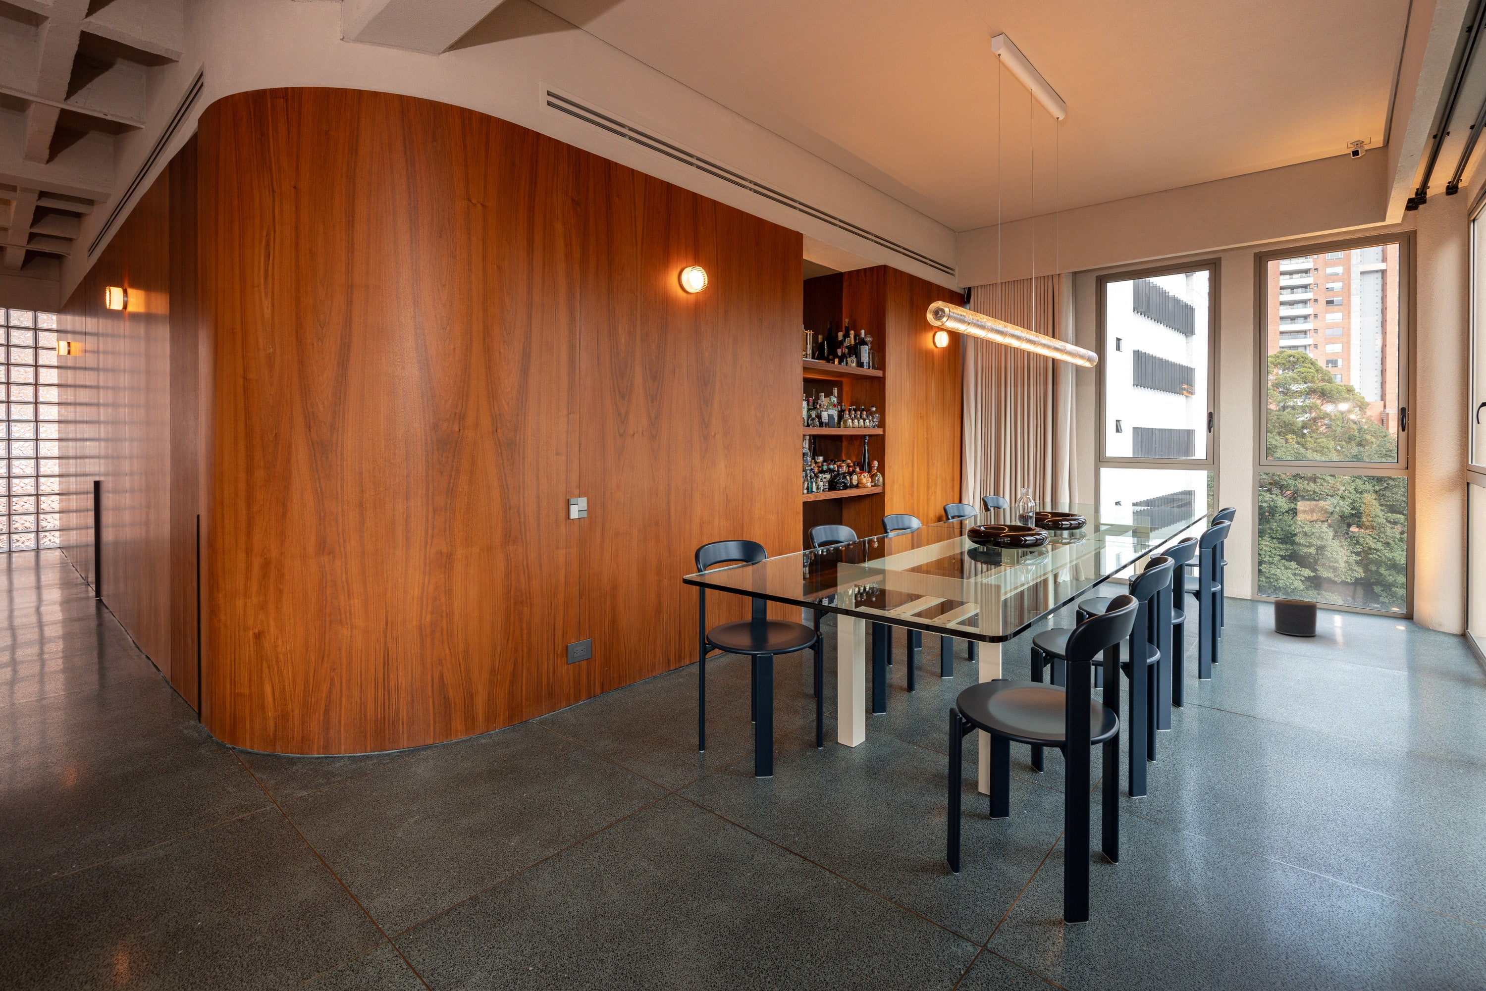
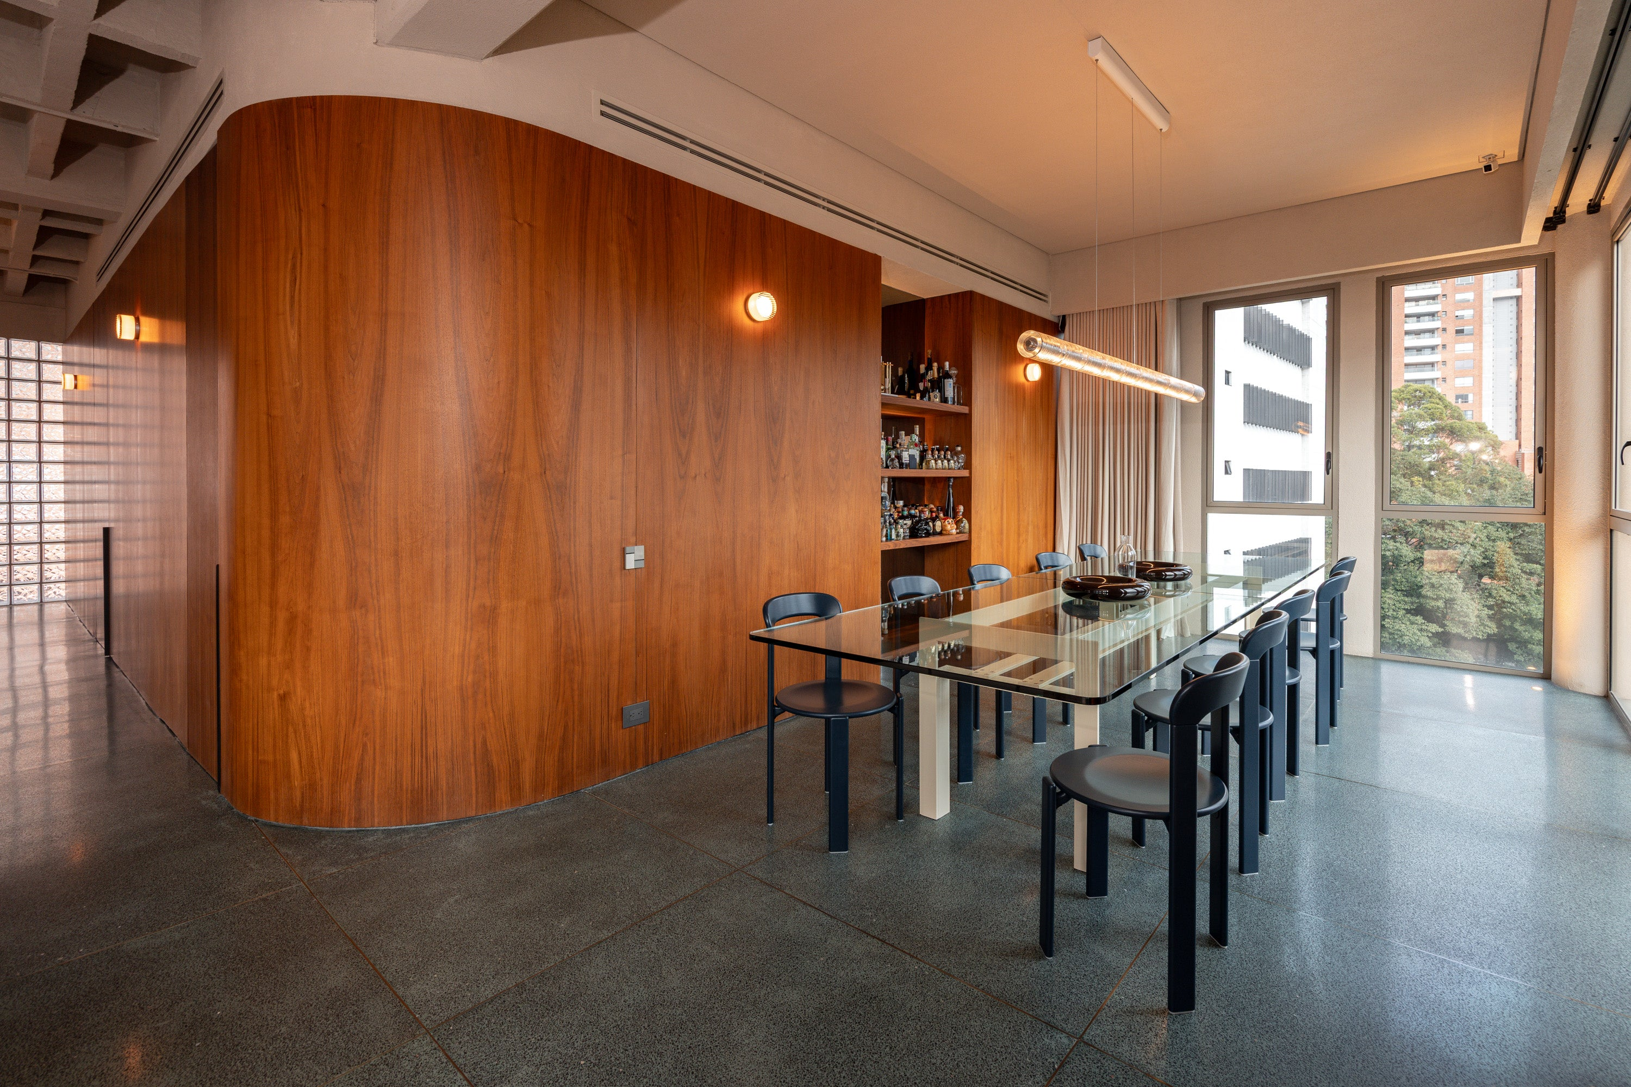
- planter [1274,598,1318,636]
